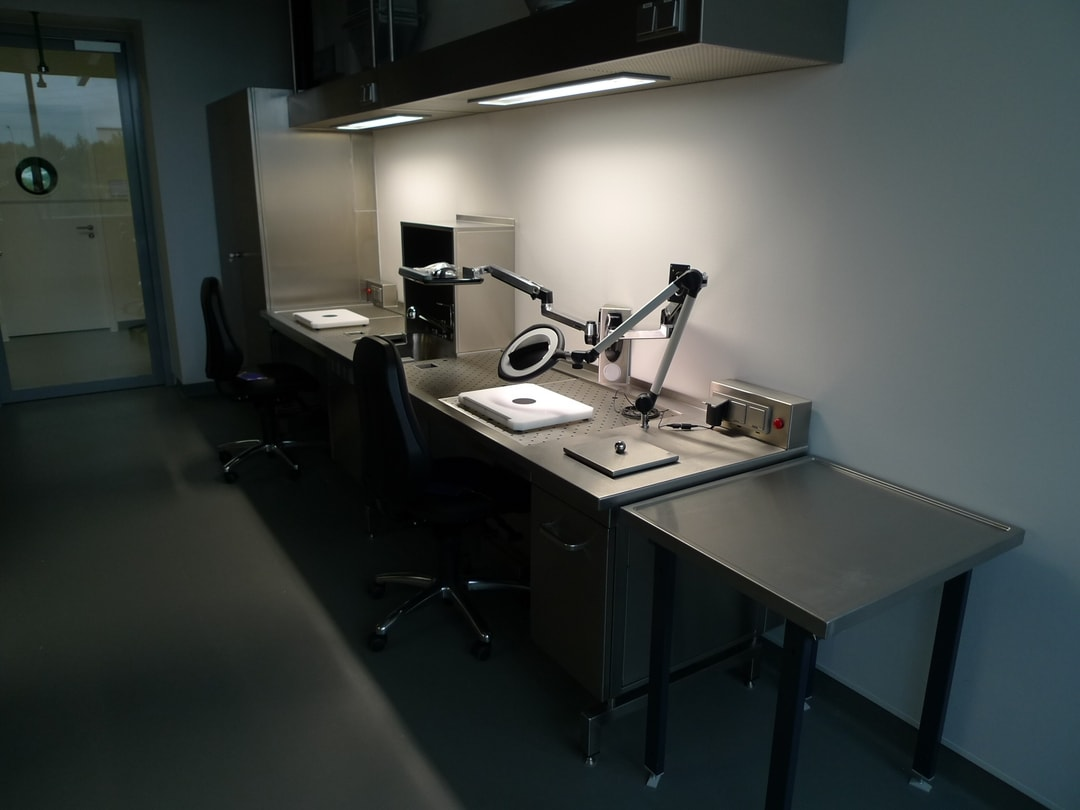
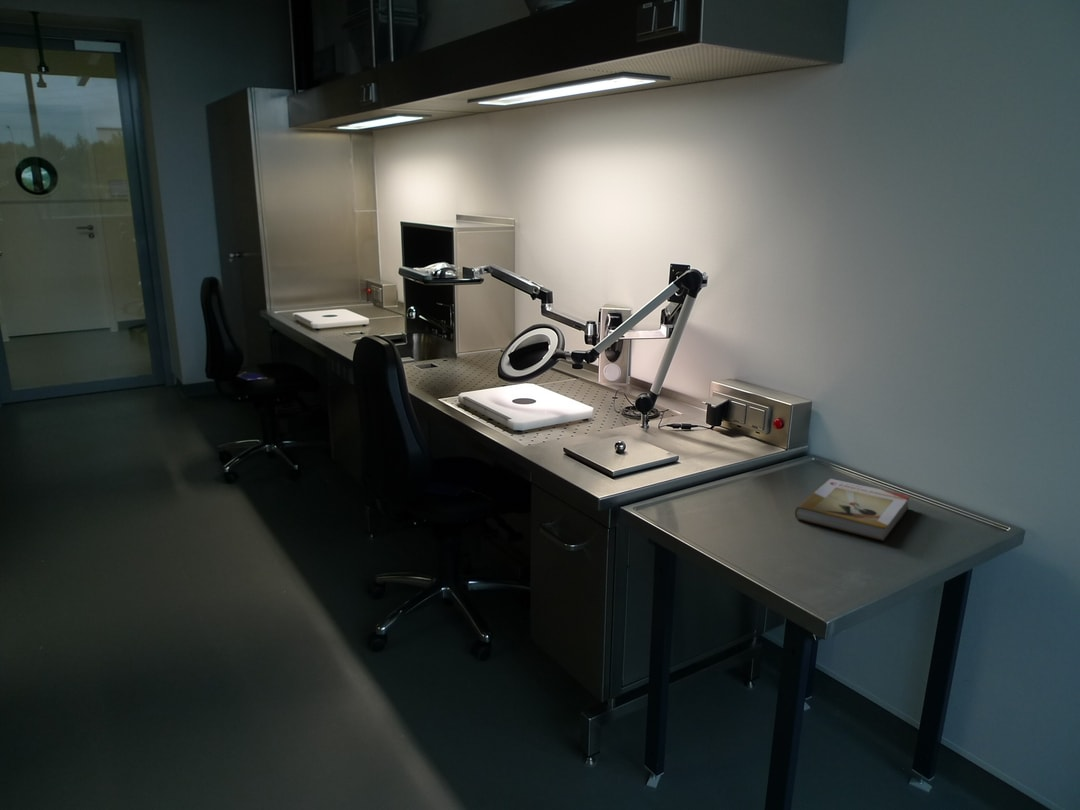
+ book [794,478,911,542]
